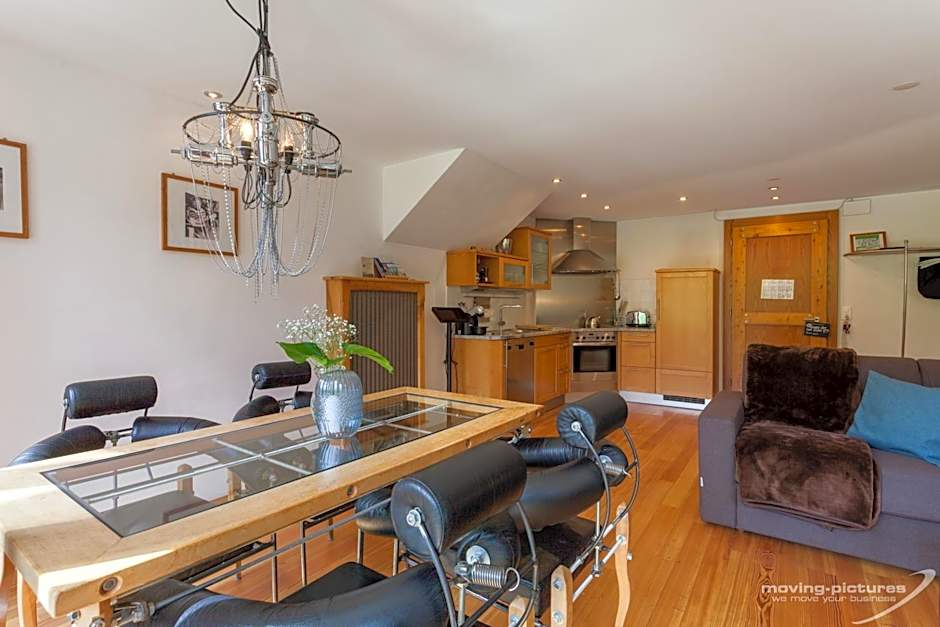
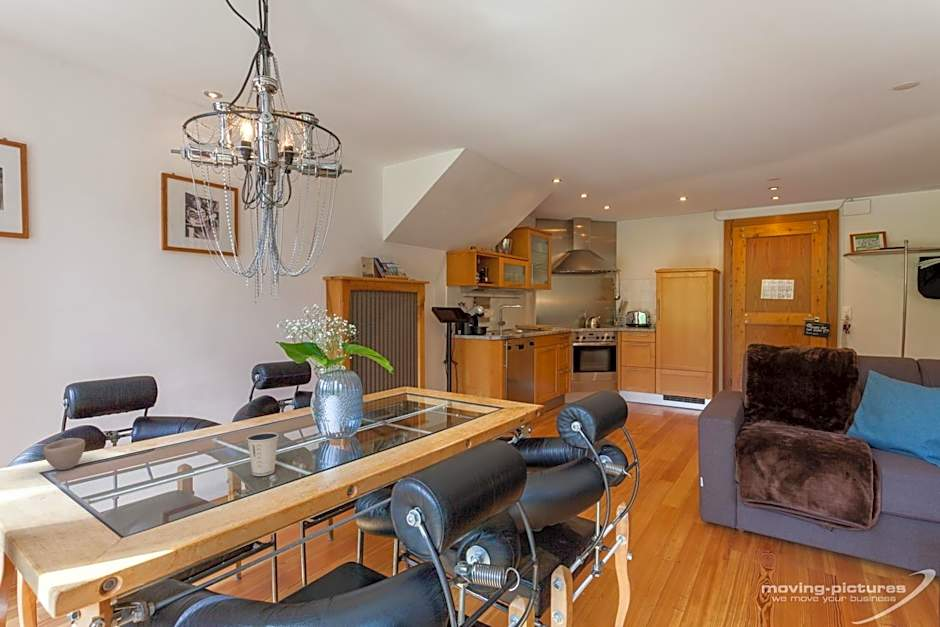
+ dixie cup [246,431,280,477]
+ cup [42,437,86,471]
